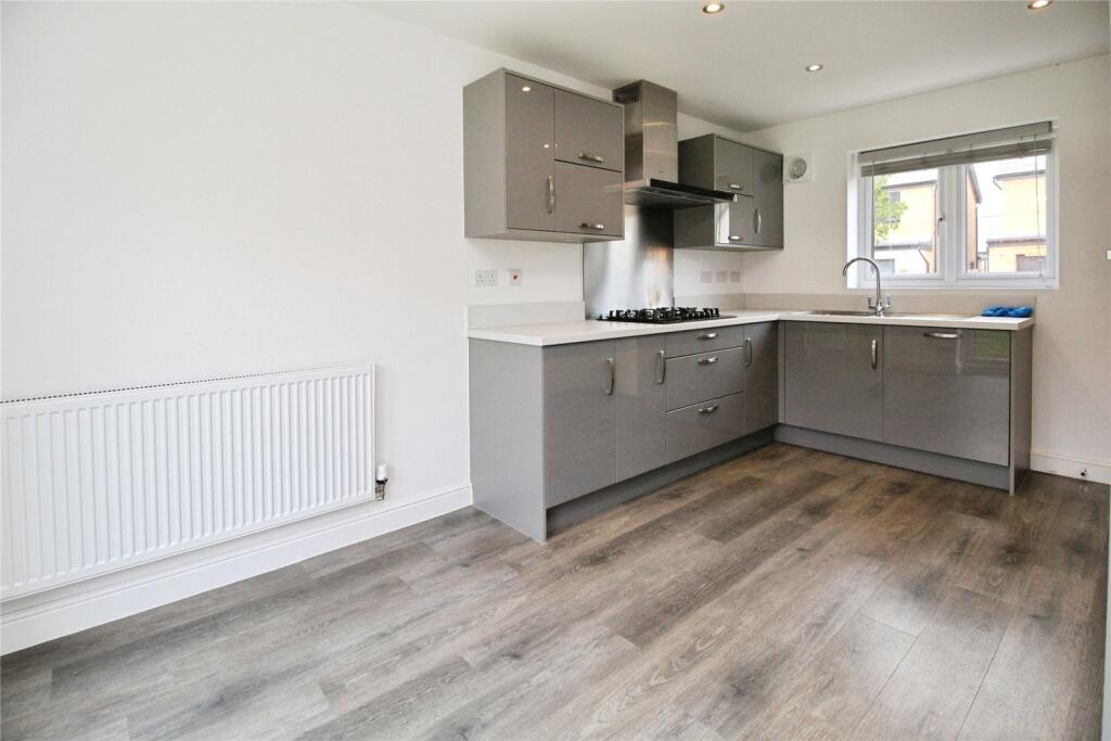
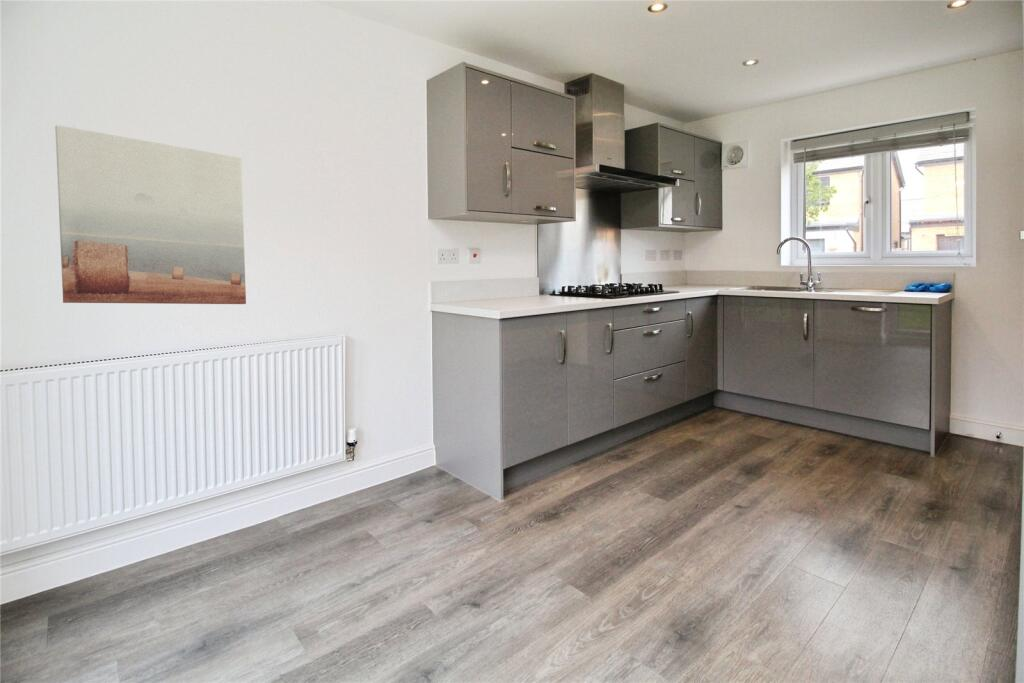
+ wall art [54,124,247,305]
